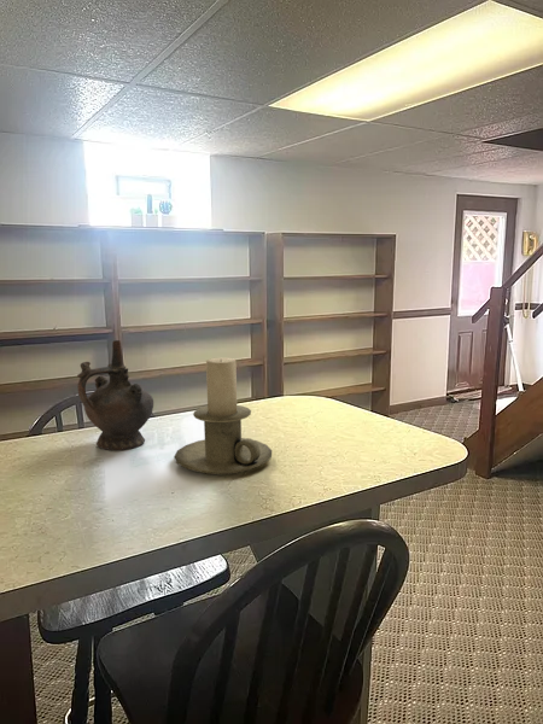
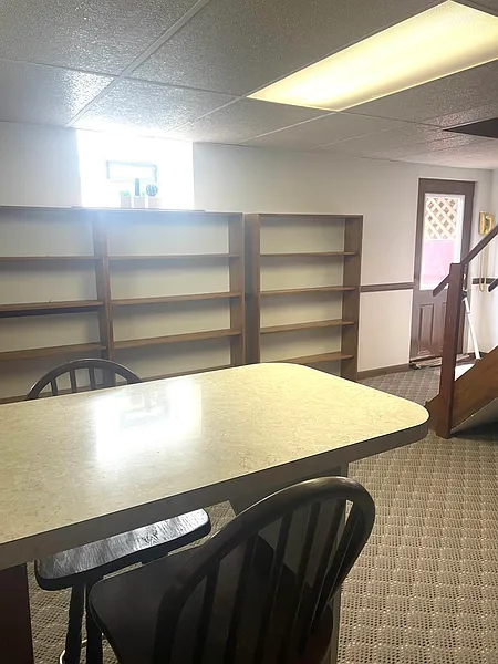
- ceremonial vessel [76,339,154,451]
- candle holder [173,357,273,477]
